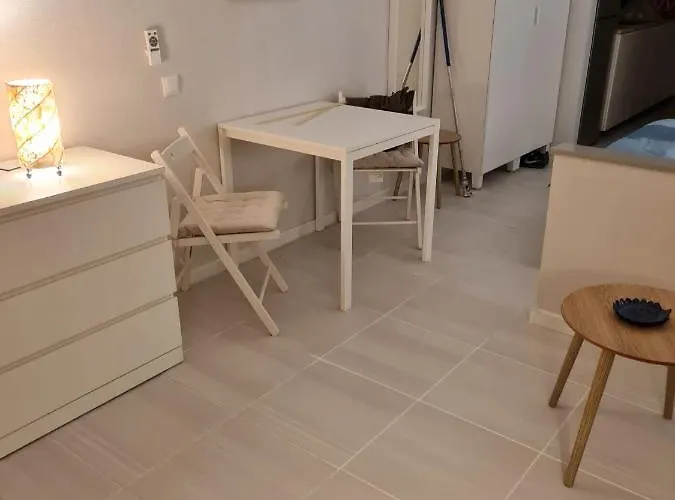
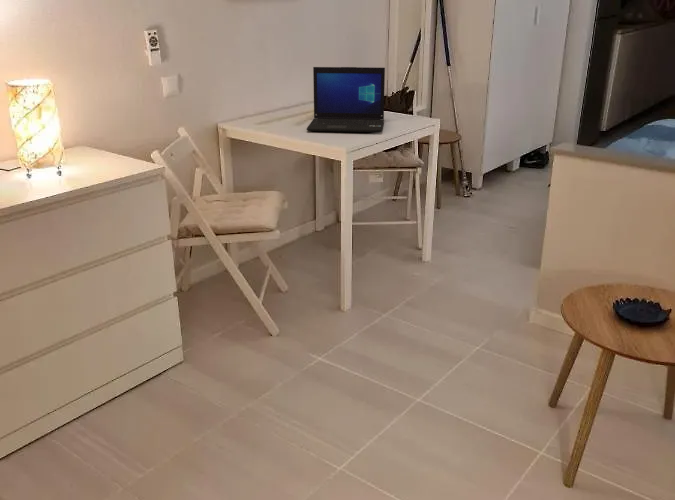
+ laptop [306,66,386,133]
